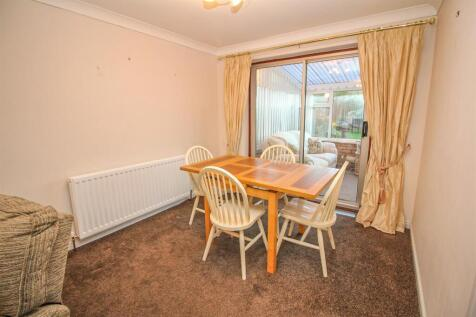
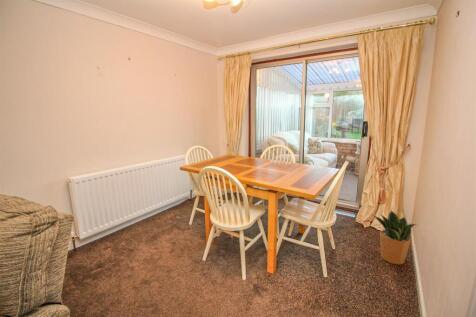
+ potted plant [371,209,417,266]
